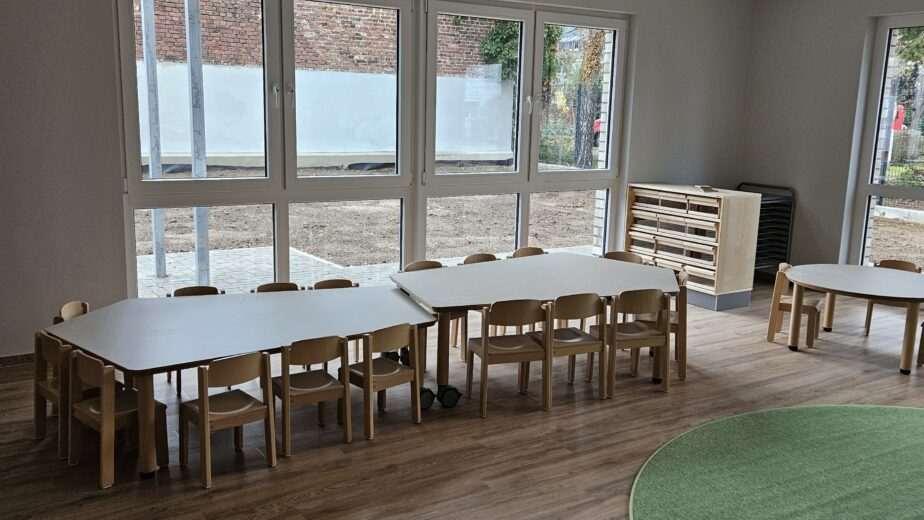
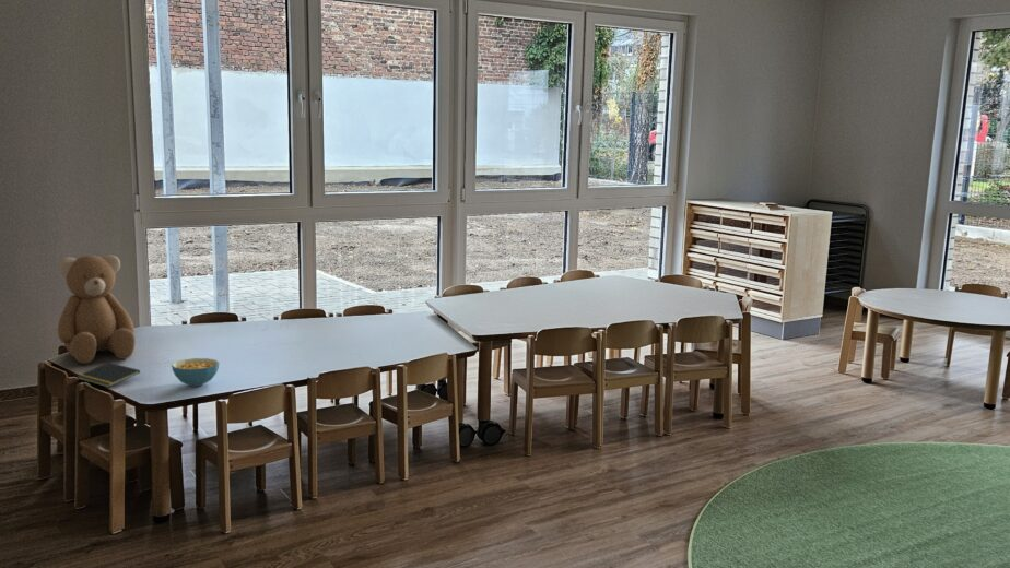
+ cereal bowl [171,357,220,388]
+ notepad [75,362,141,389]
+ teddy bear [57,255,137,365]
